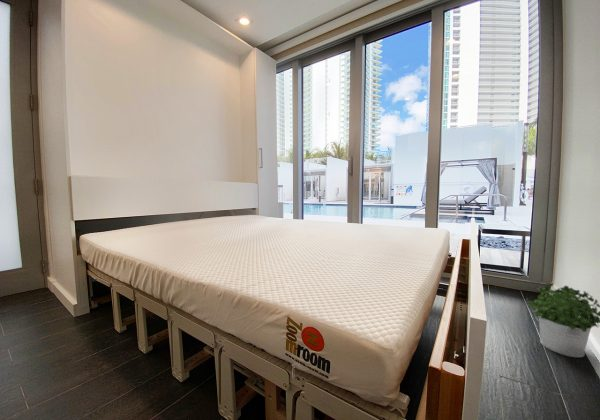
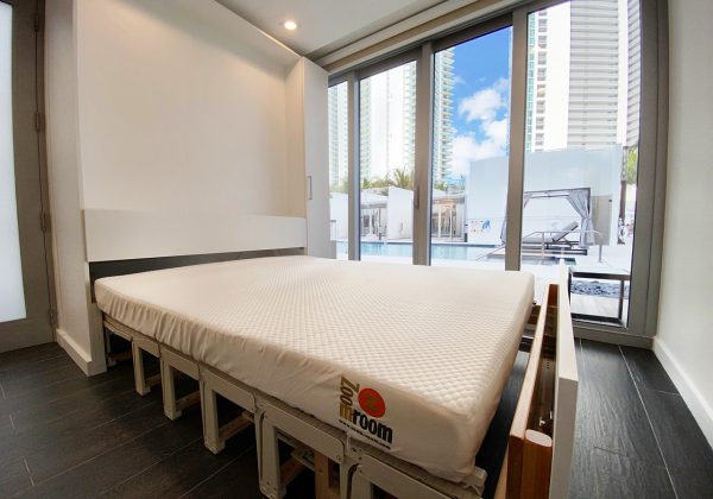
- potted plant [525,282,600,358]
